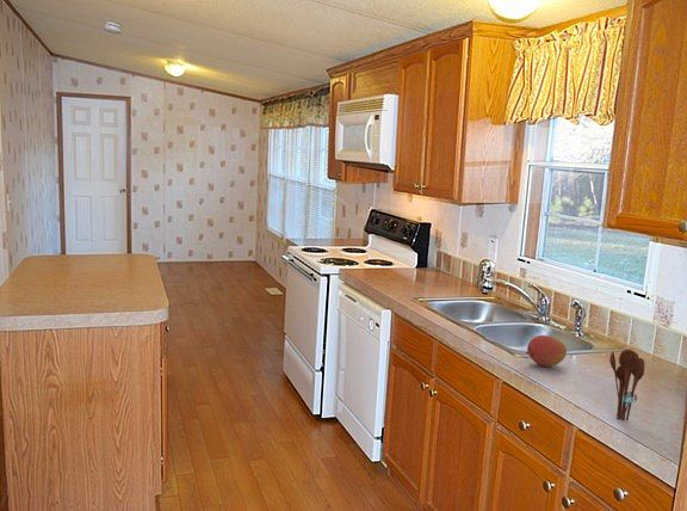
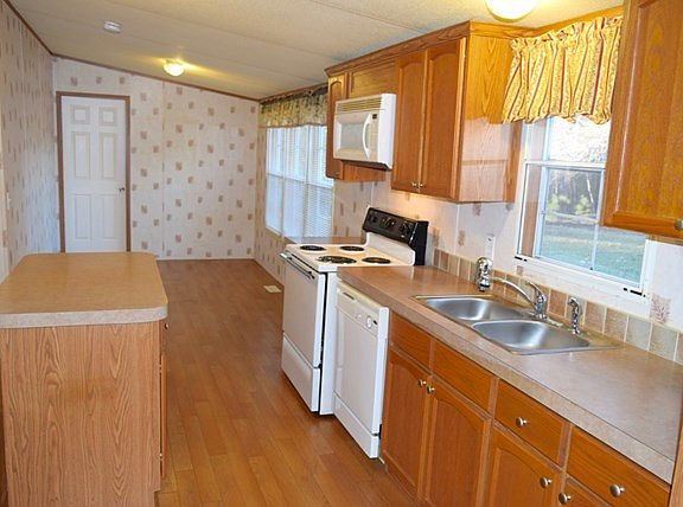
- utensil holder [608,349,646,421]
- fruit [525,334,568,368]
